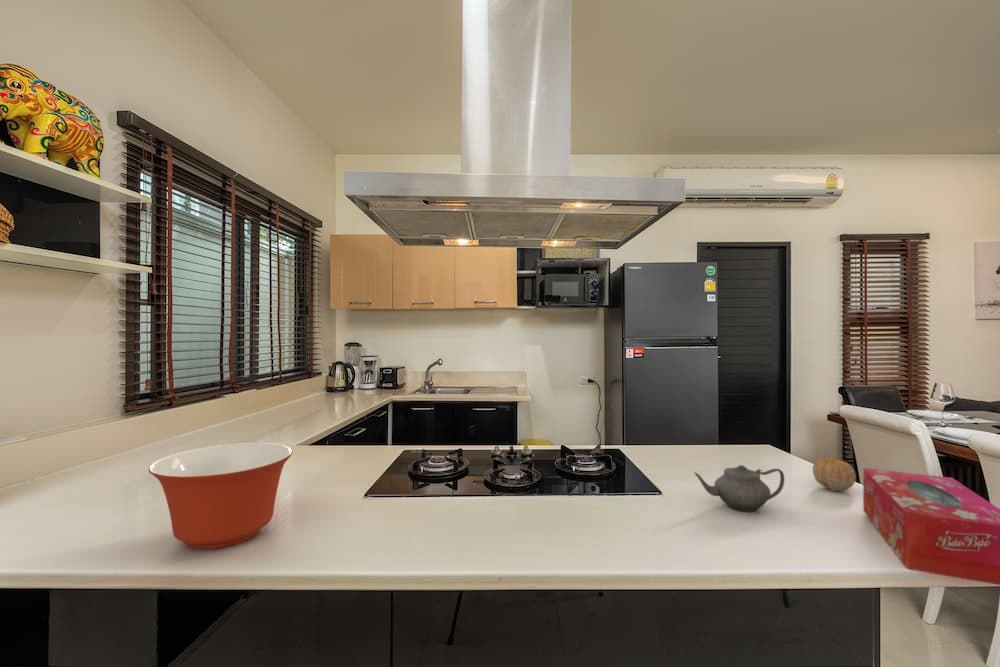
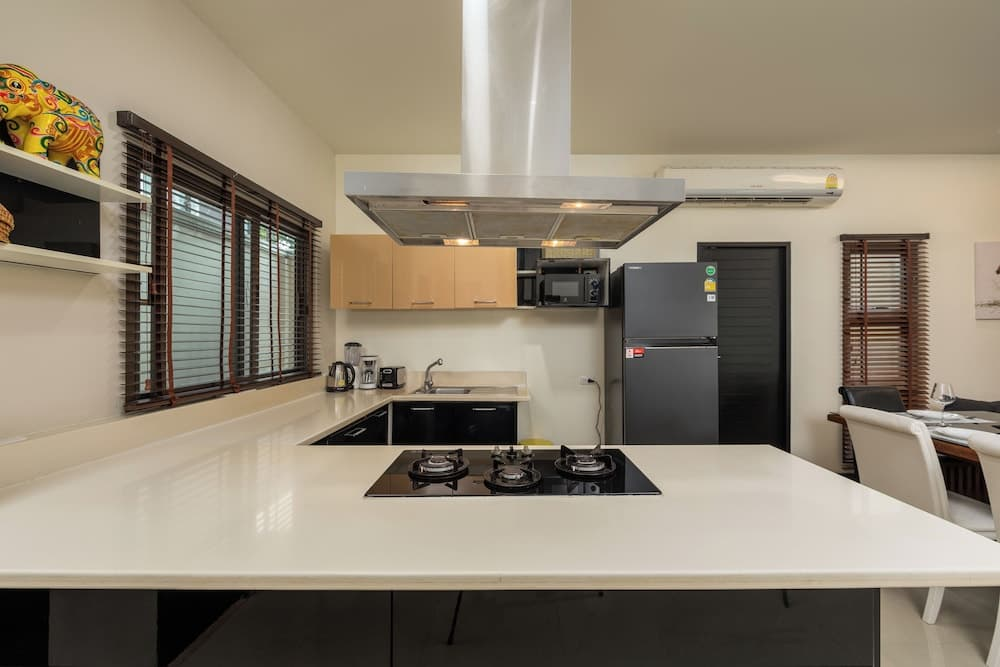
- tissue box [862,467,1000,586]
- mixing bowl [148,442,294,550]
- fruit [812,457,857,492]
- teapot [693,464,785,513]
